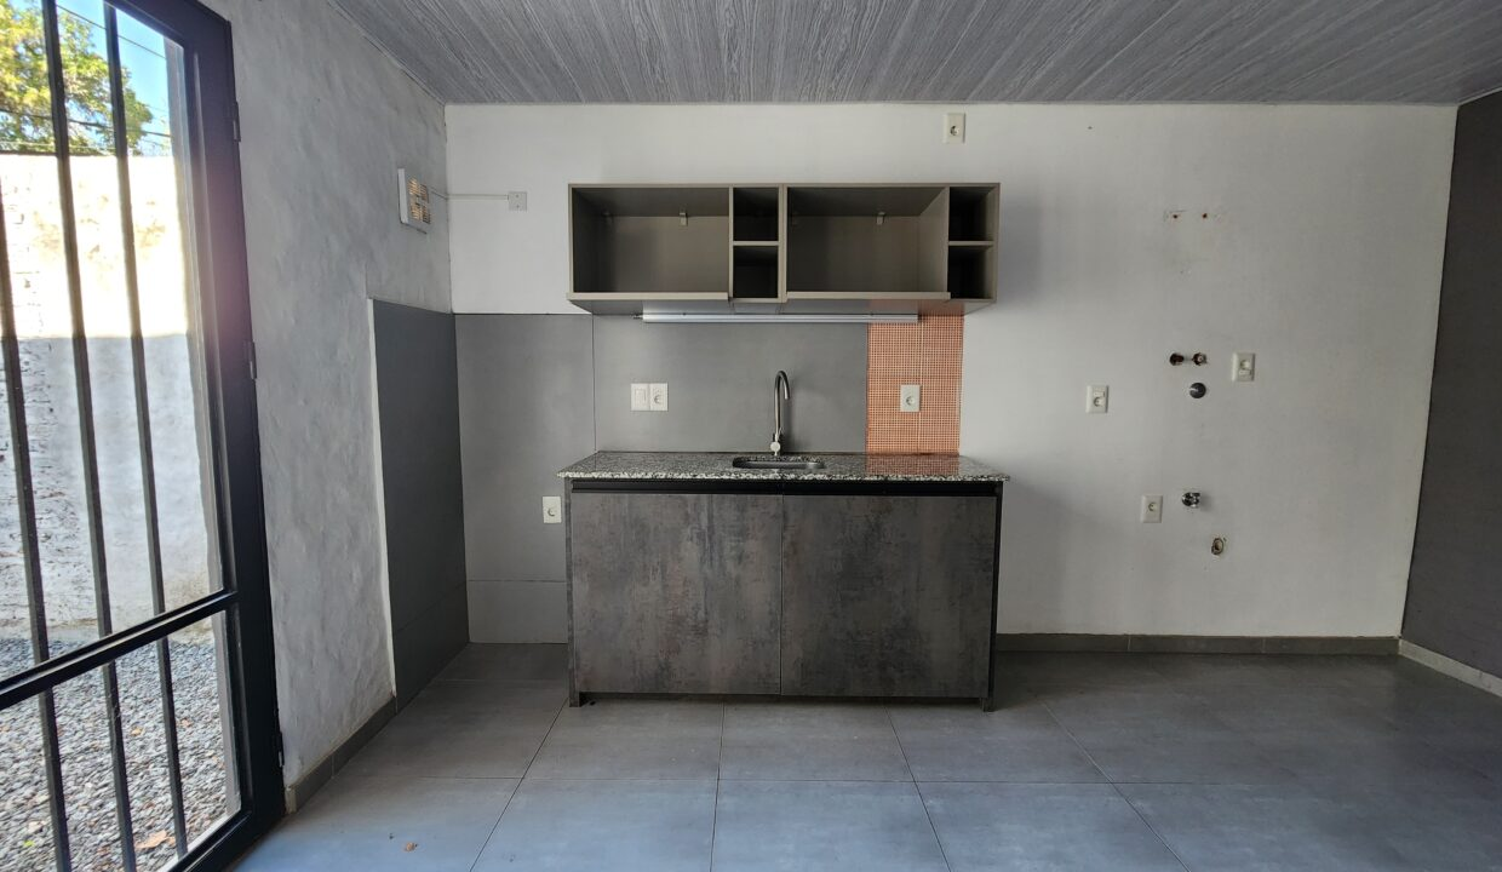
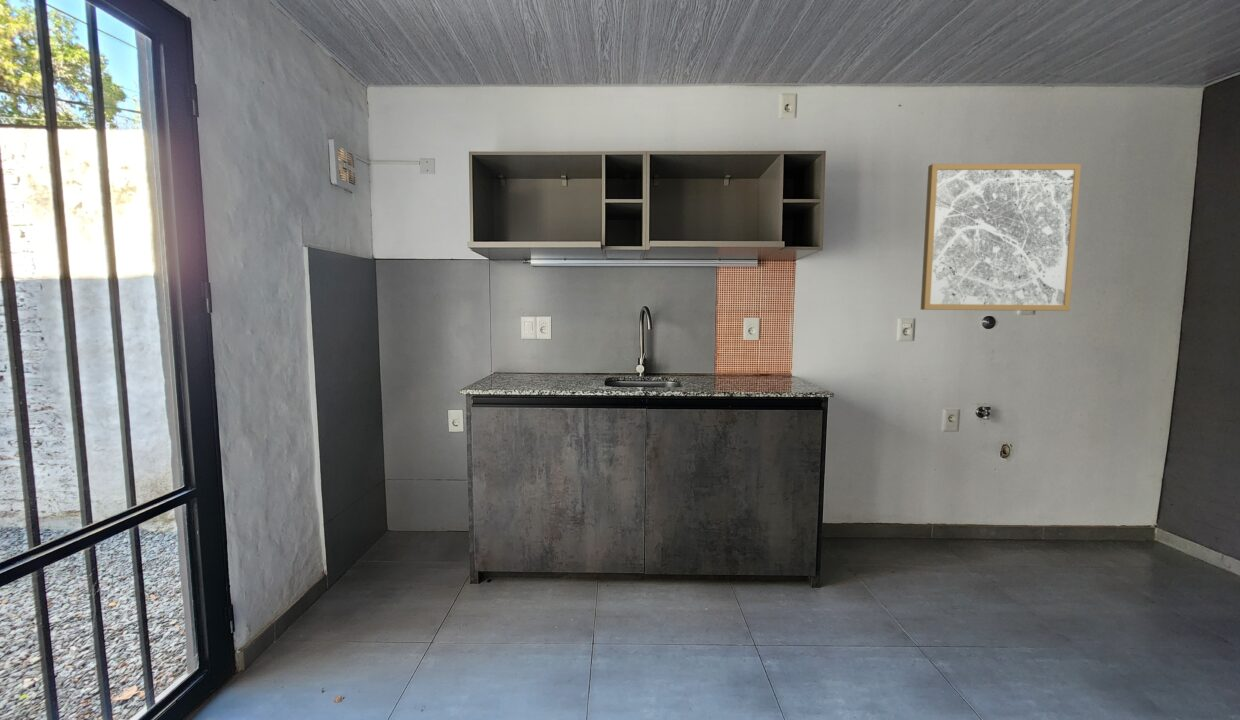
+ wall art [920,163,1082,312]
